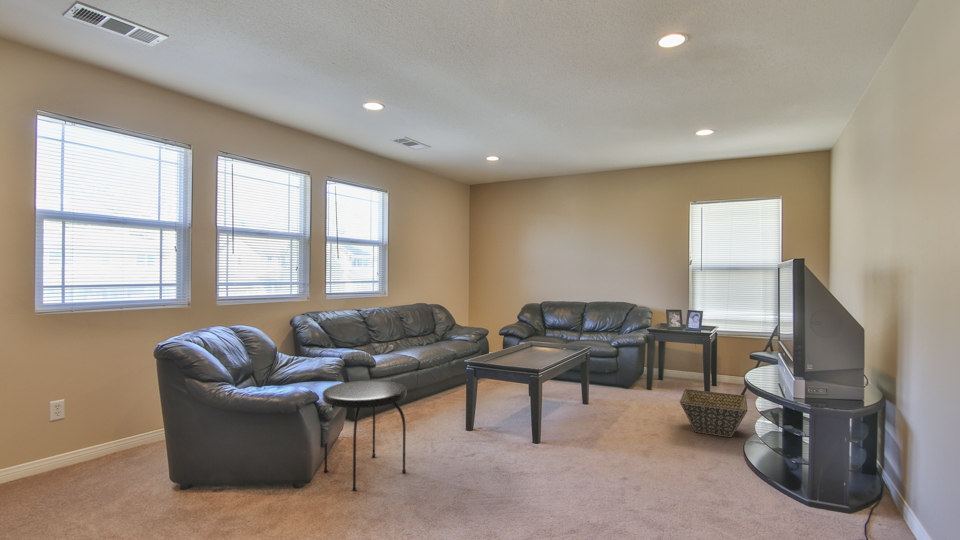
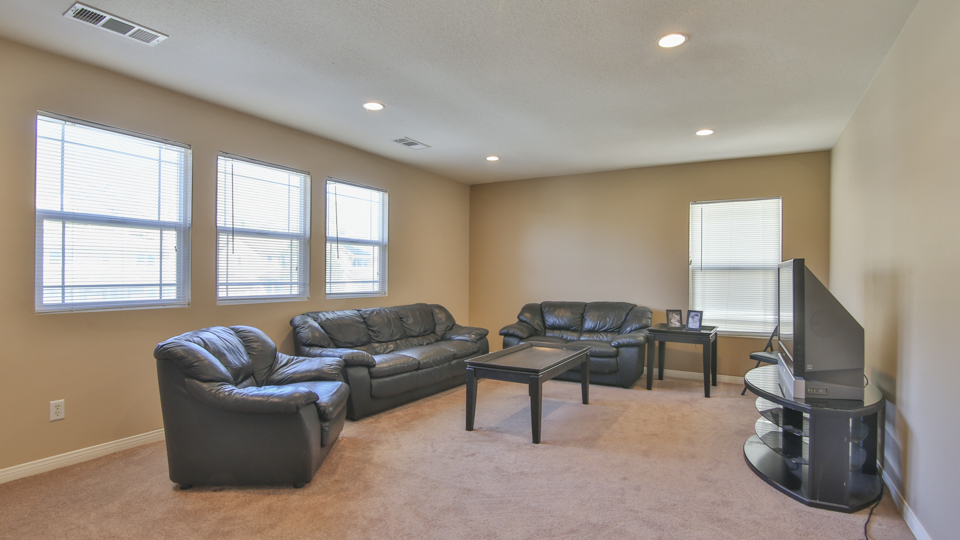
- side table [322,379,408,492]
- basket [679,388,749,439]
